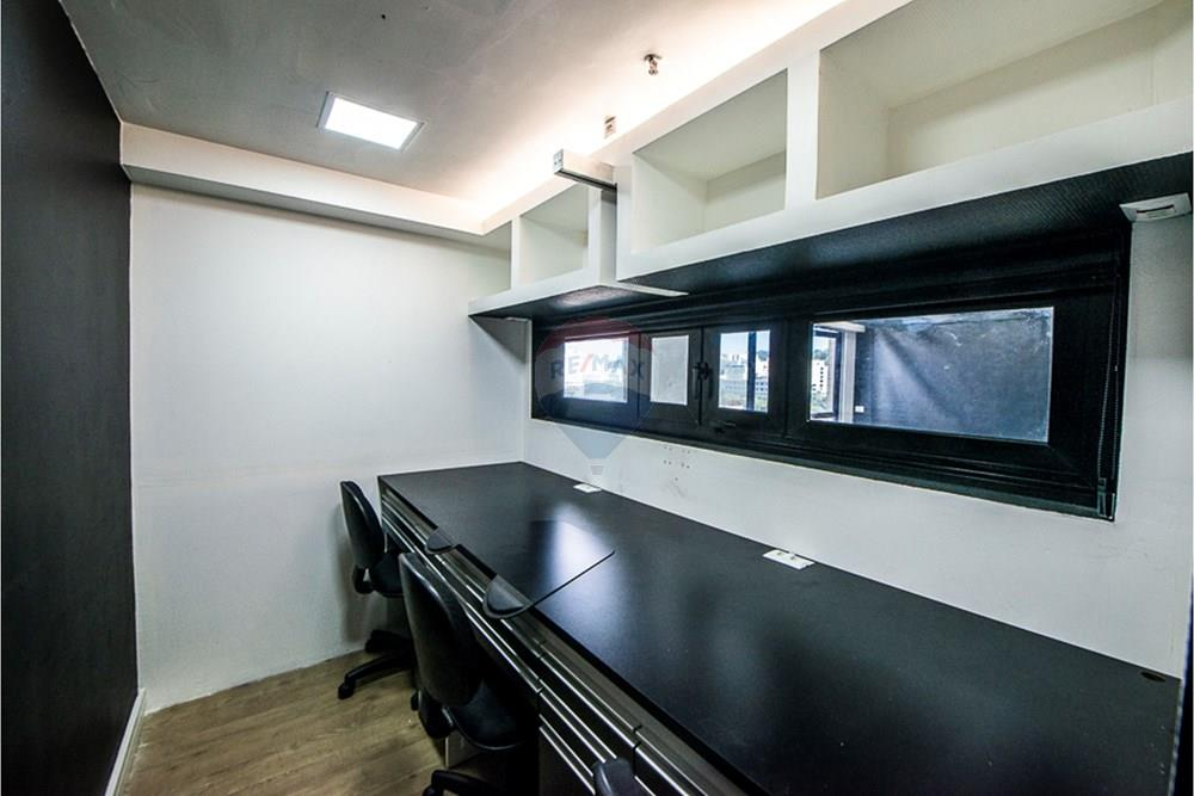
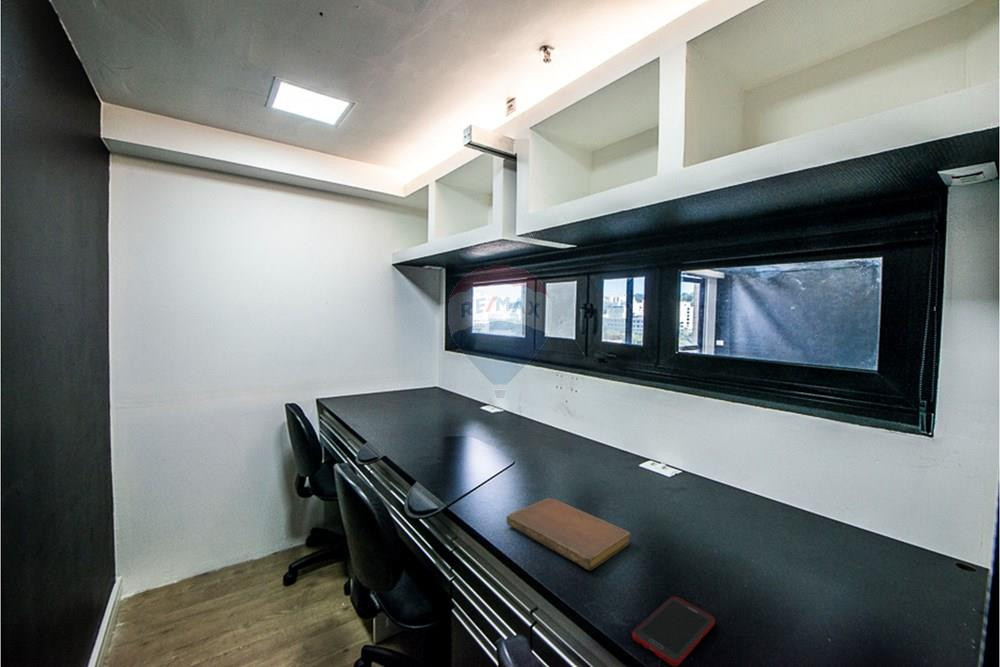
+ cell phone [631,595,716,667]
+ notebook [506,497,631,571]
